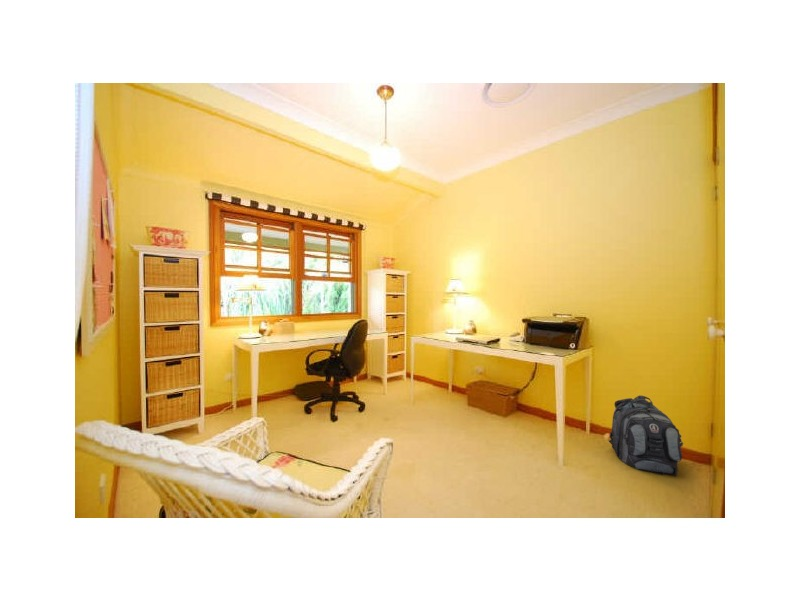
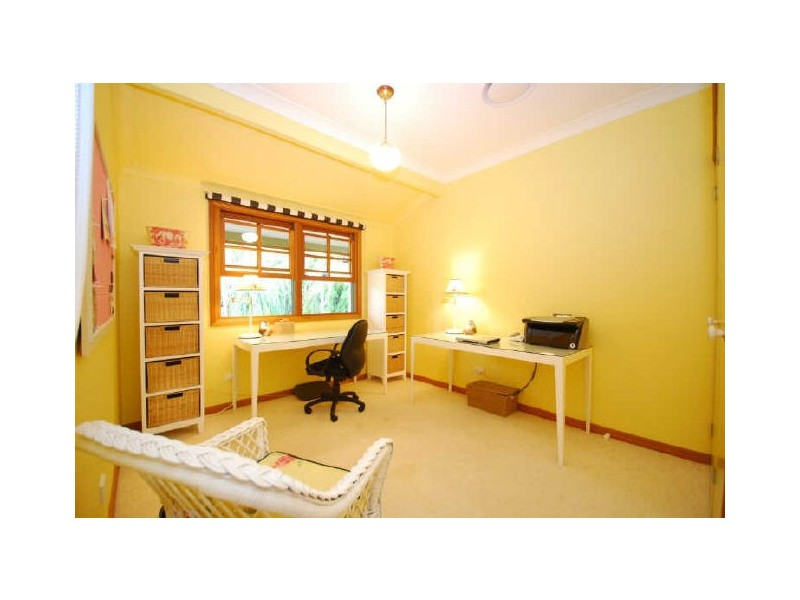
- backpack [608,394,684,477]
